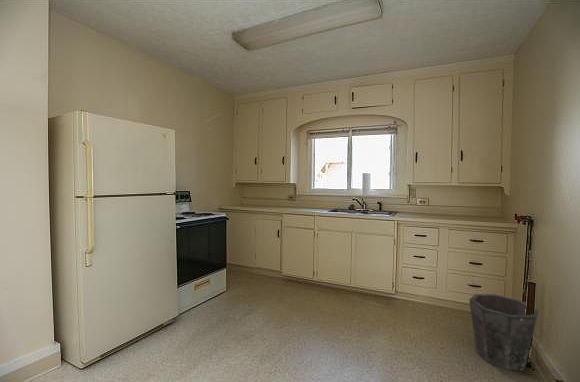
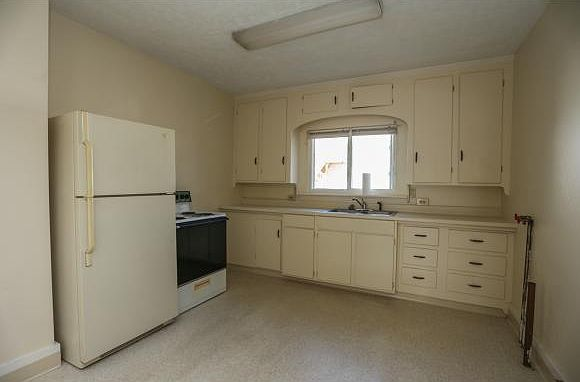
- waste bin [468,293,540,371]
